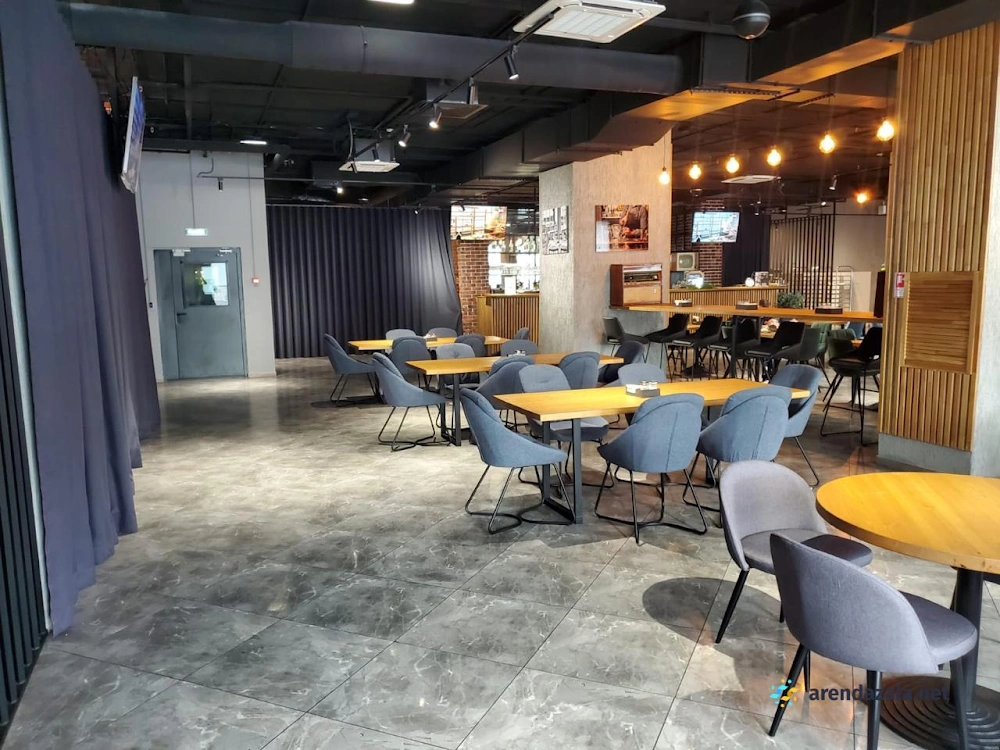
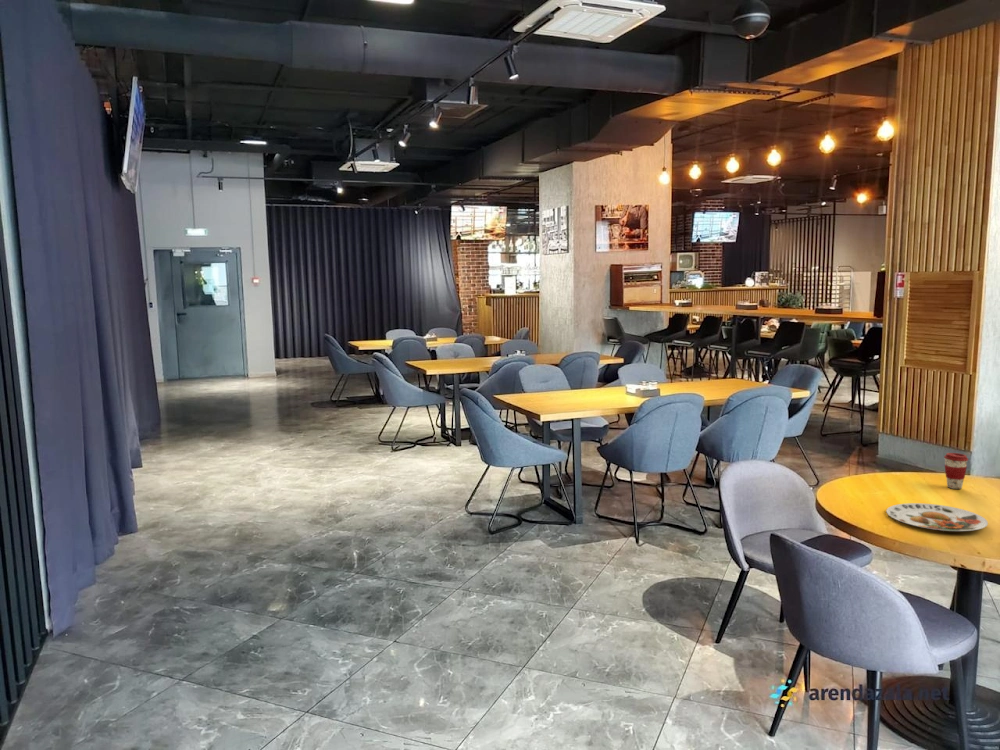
+ coffee cup [943,452,969,490]
+ plate [886,502,989,532]
